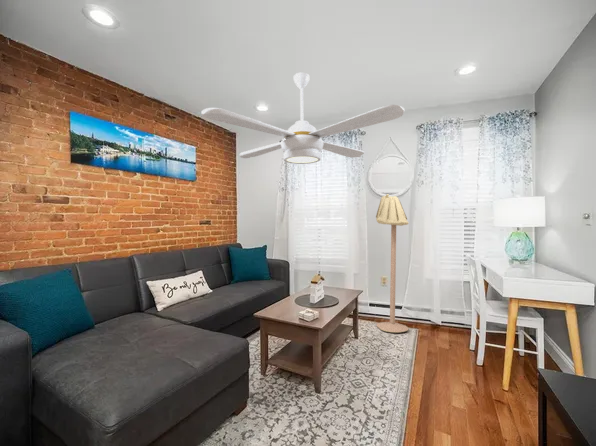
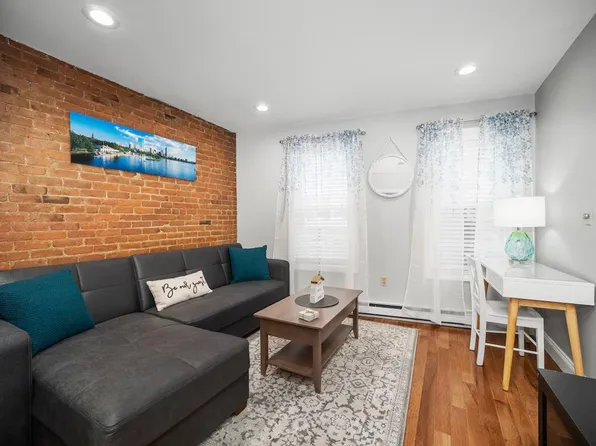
- floor lamp [375,193,409,333]
- ceiling fan [200,72,405,165]
